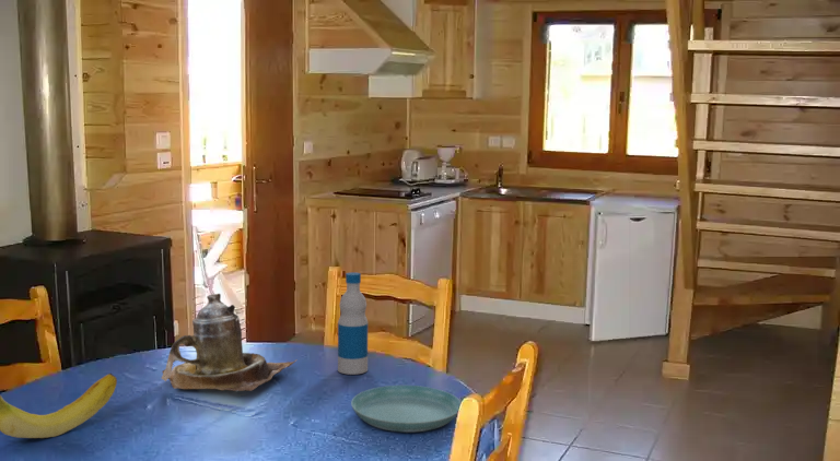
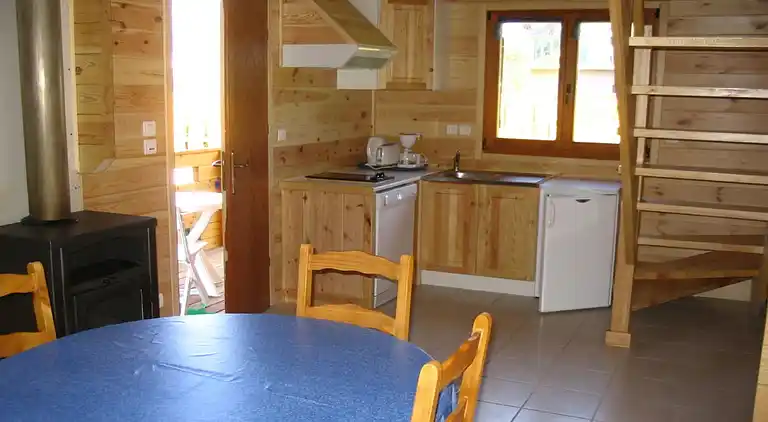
- bottle [337,271,369,376]
- fruit [0,373,118,439]
- saucer [350,385,462,434]
- teapot [161,293,296,393]
